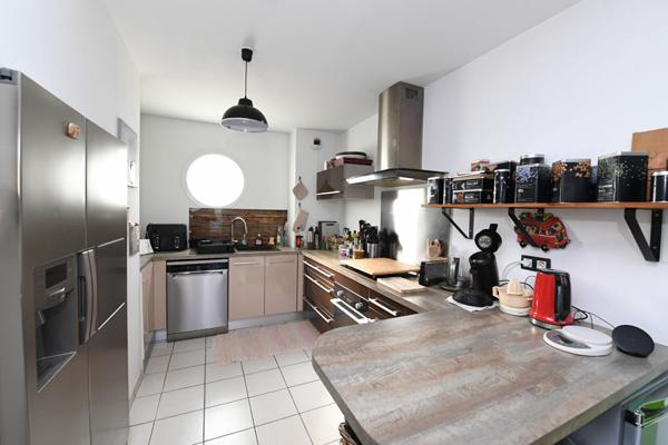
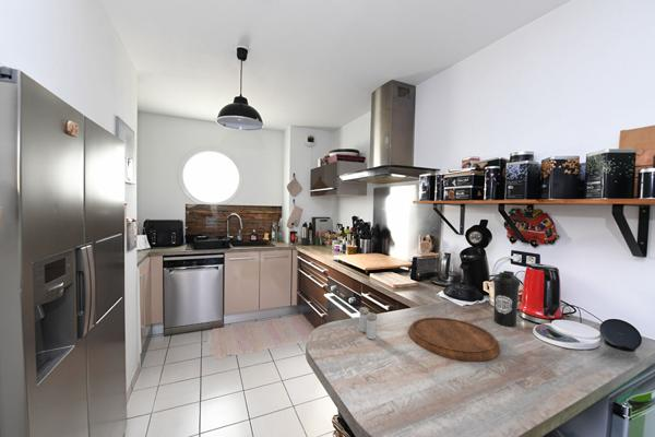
+ salt and pepper shaker [358,306,378,340]
+ cutting board [407,316,501,362]
+ water bottle [492,270,521,328]
